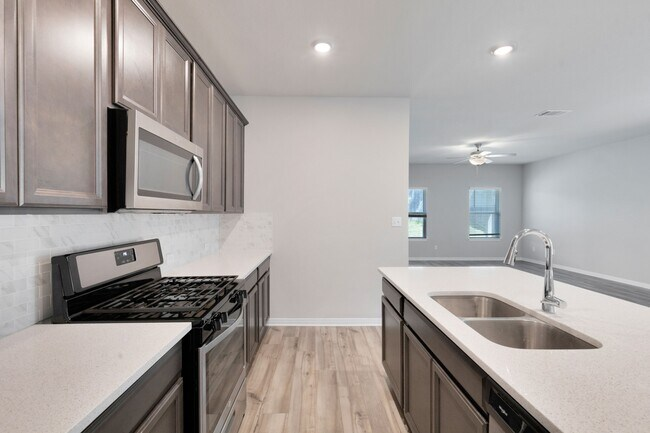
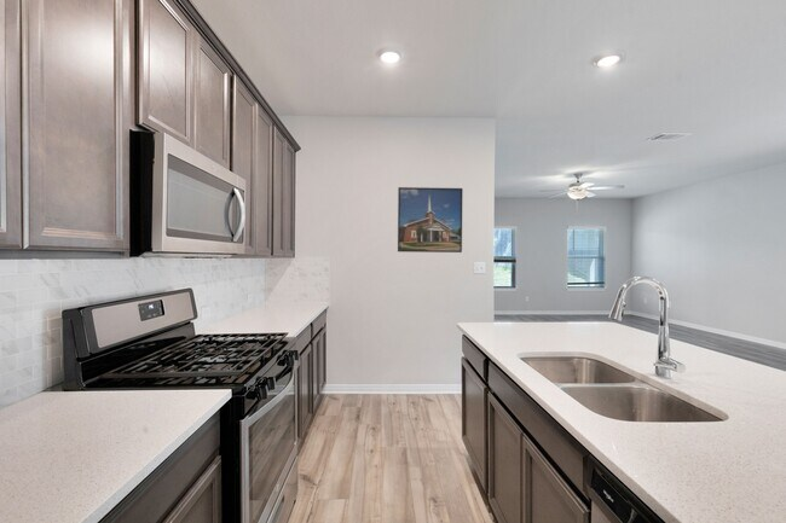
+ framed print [397,186,464,254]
